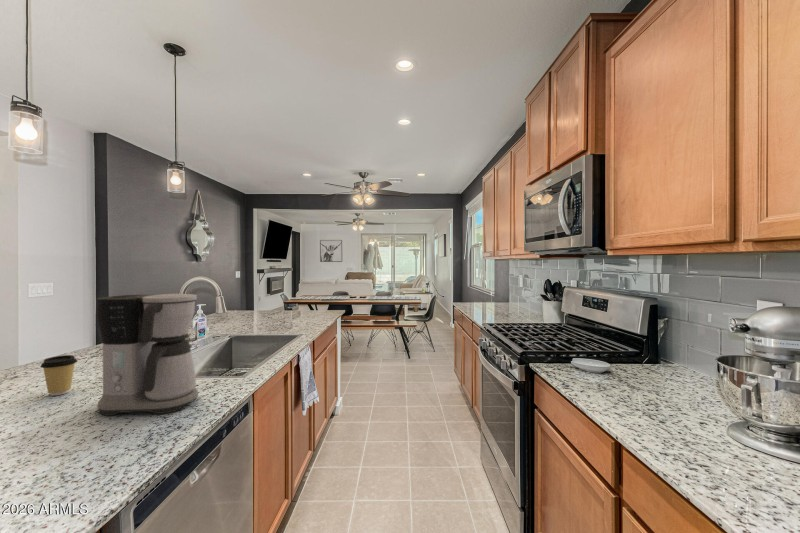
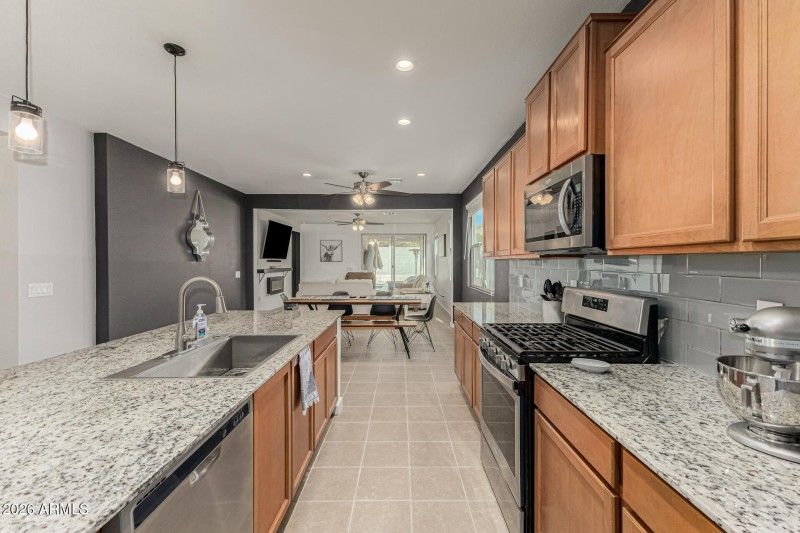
- coffee maker [96,293,199,417]
- coffee cup [39,354,78,397]
